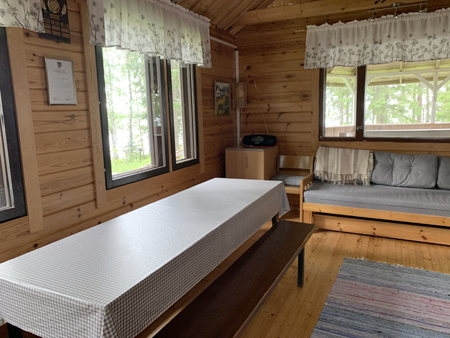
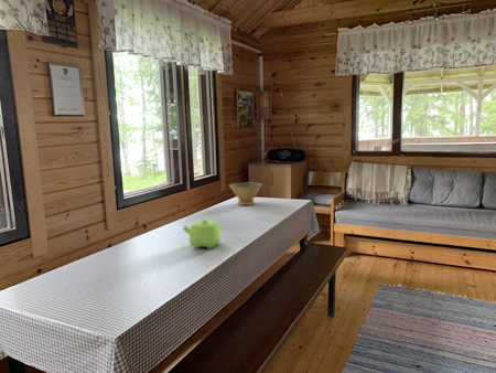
+ teapot [182,219,222,249]
+ bowl [228,182,263,206]
